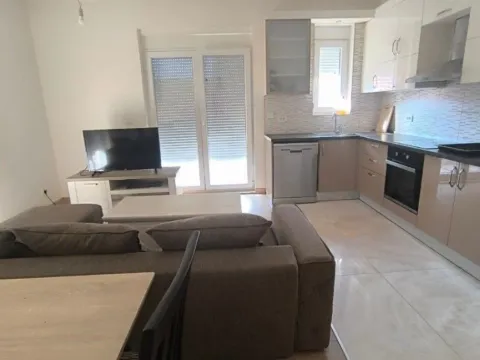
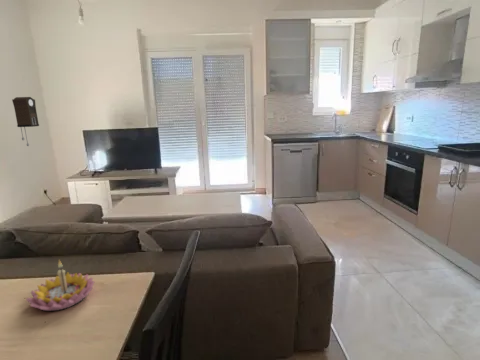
+ candle holder [25,259,95,312]
+ pendulum clock [11,96,40,147]
